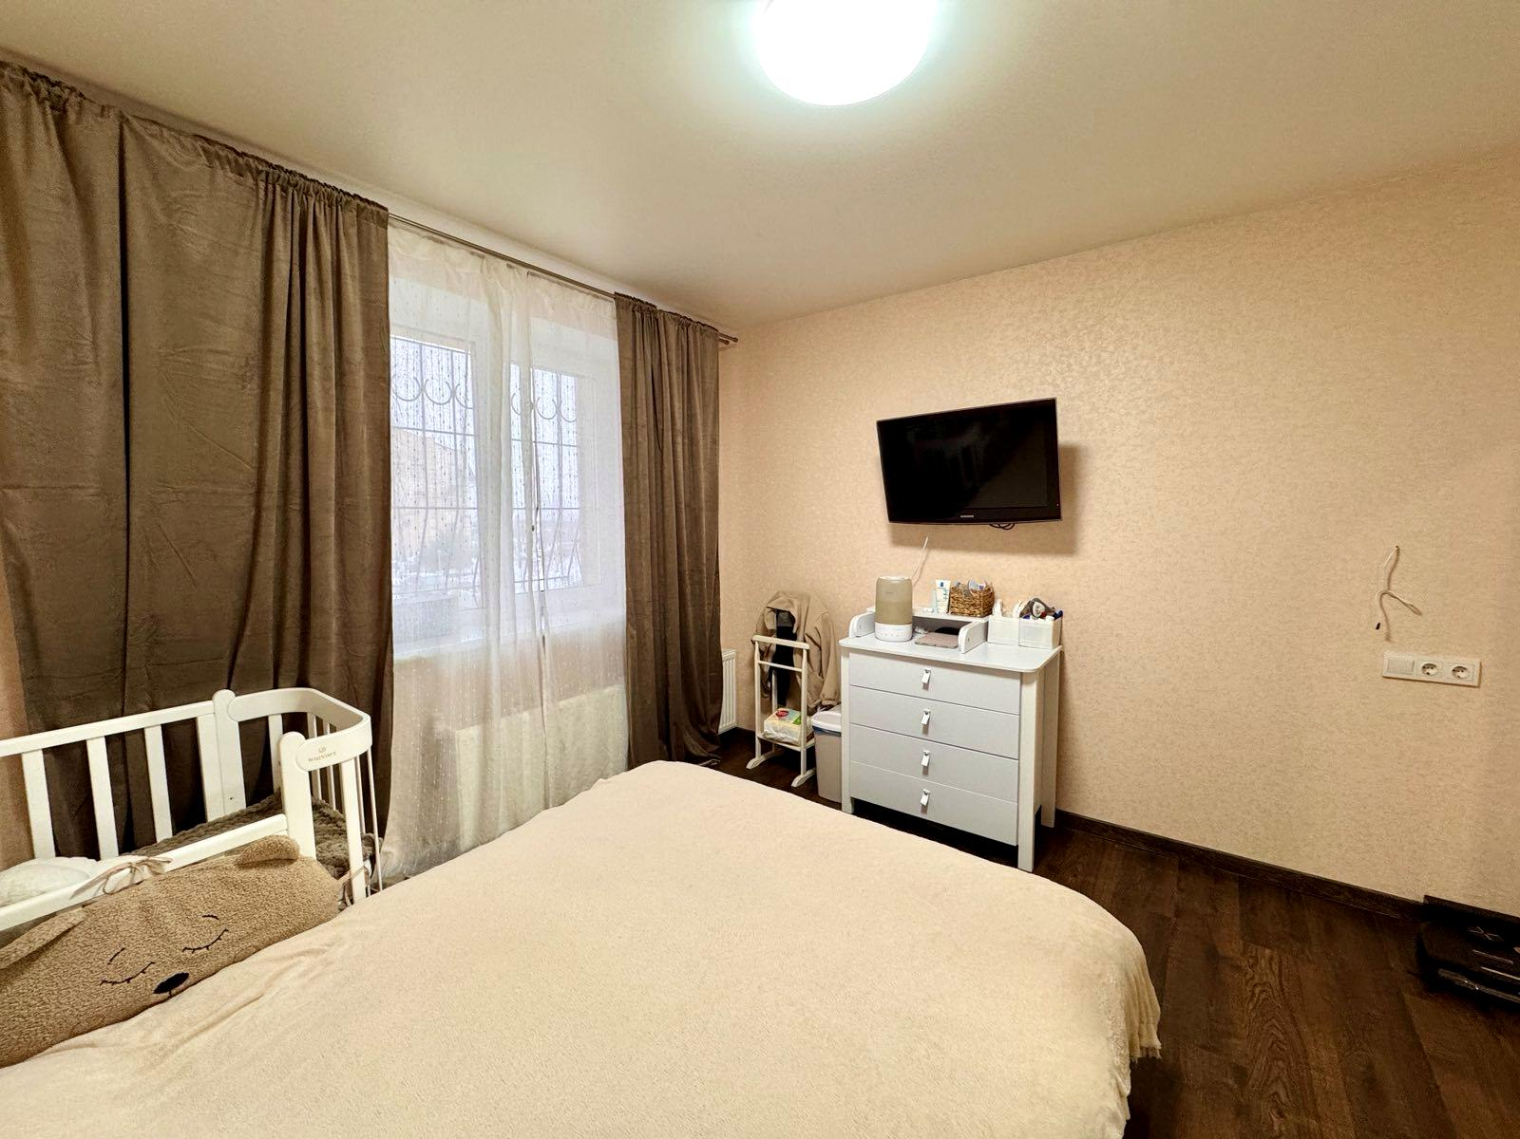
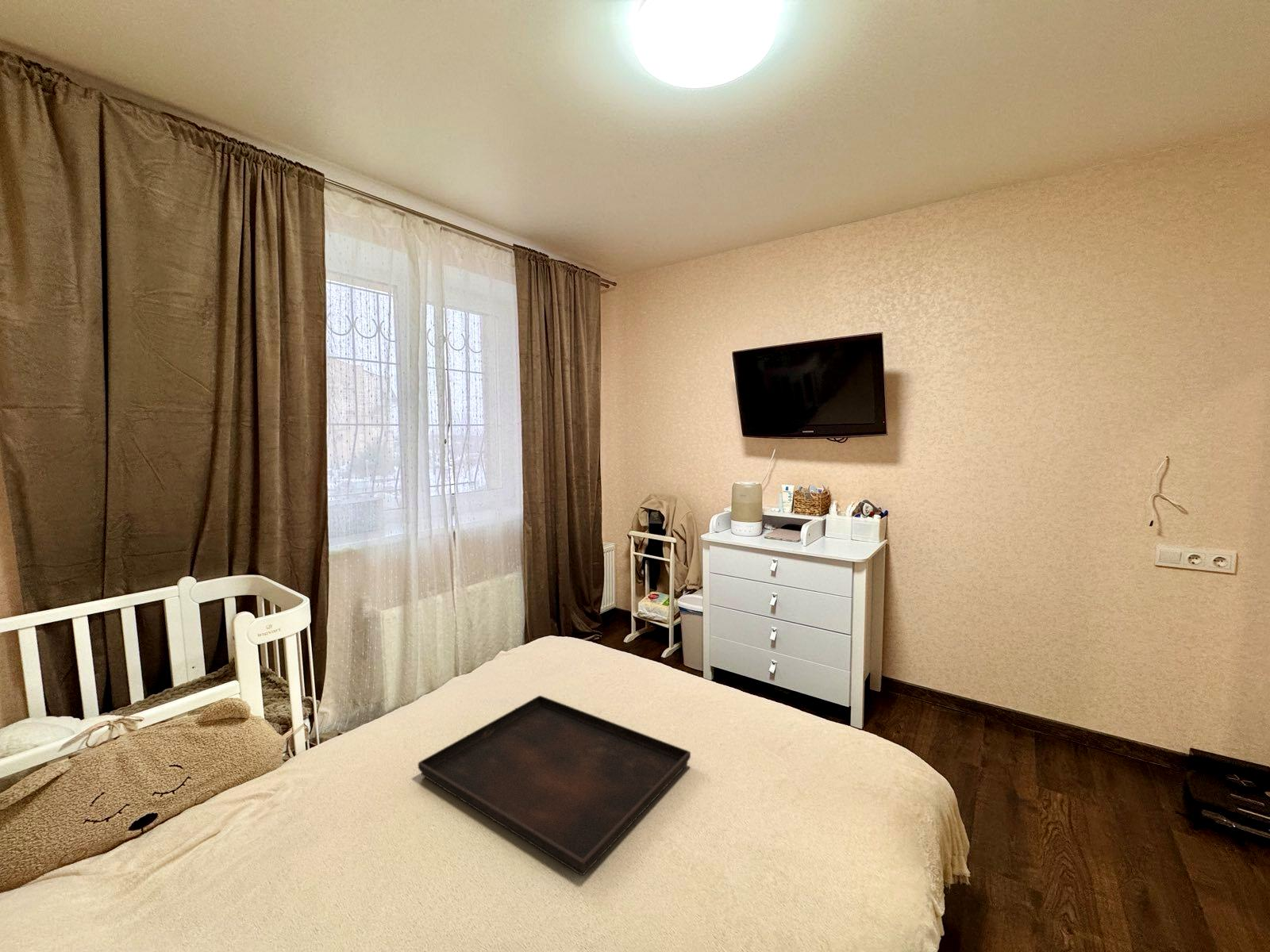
+ serving tray [418,695,691,877]
